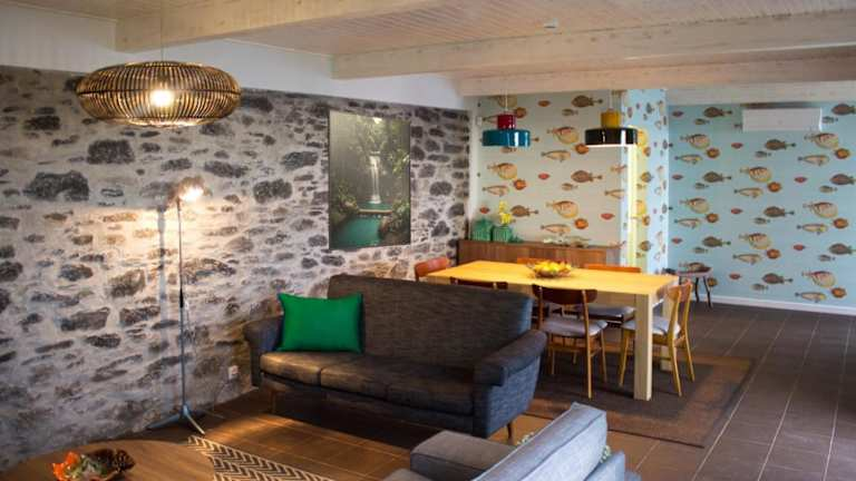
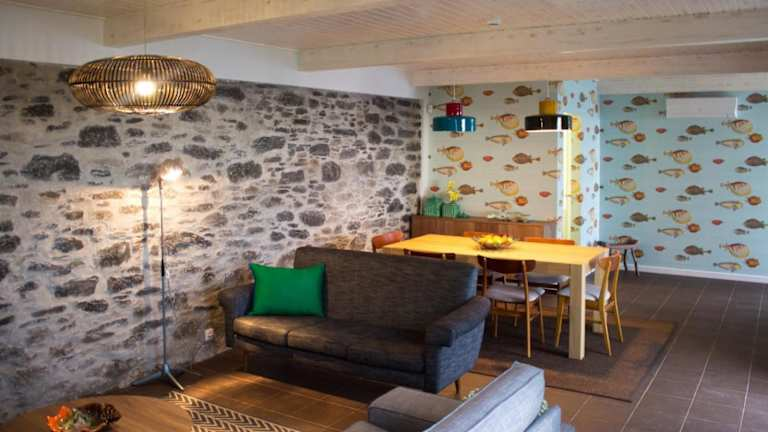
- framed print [327,108,412,252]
